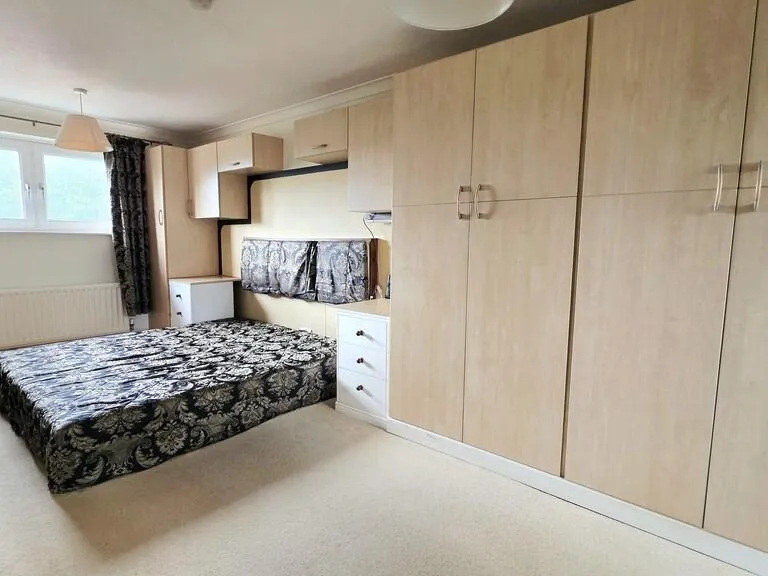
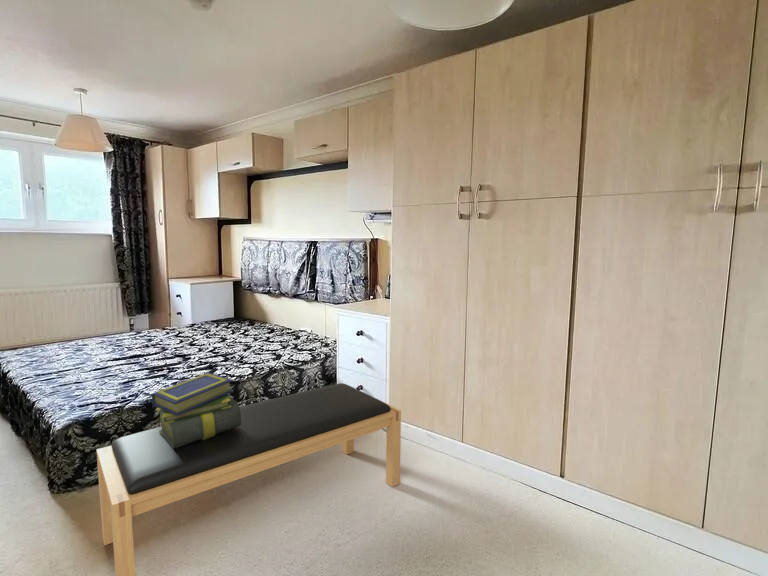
+ stack of books [150,372,241,449]
+ bench [96,382,402,576]
